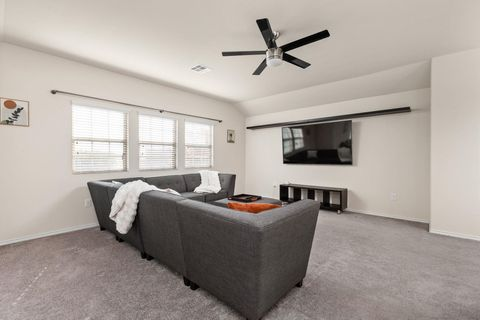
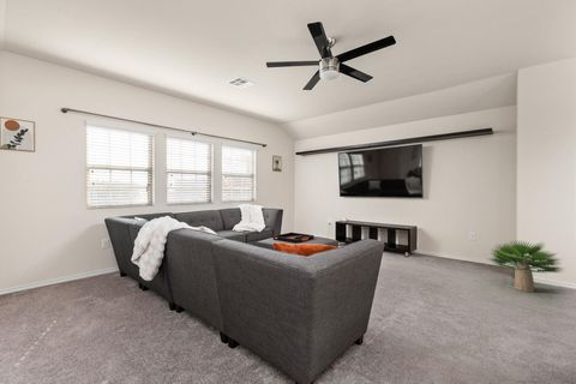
+ potted plant [486,239,568,293]
